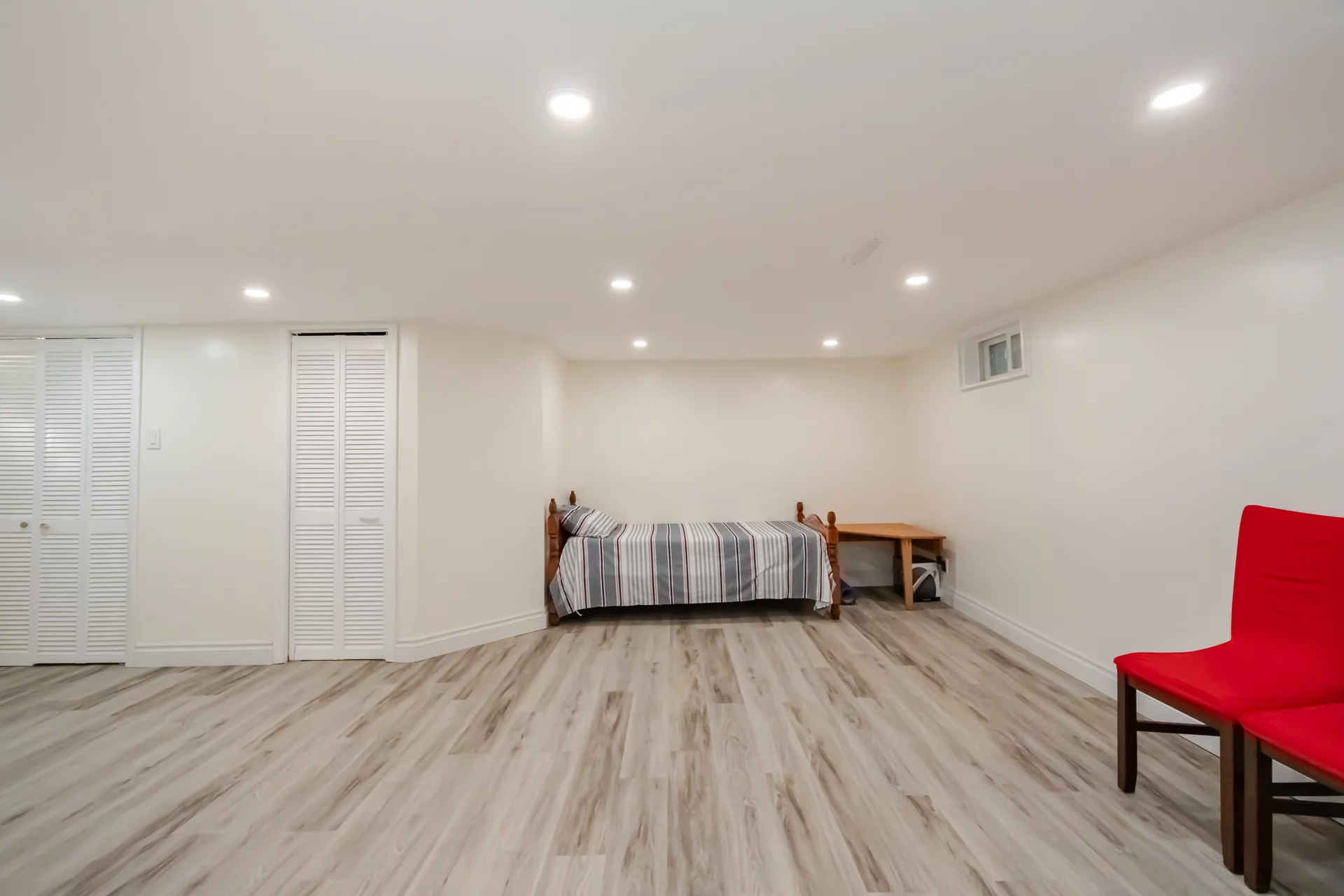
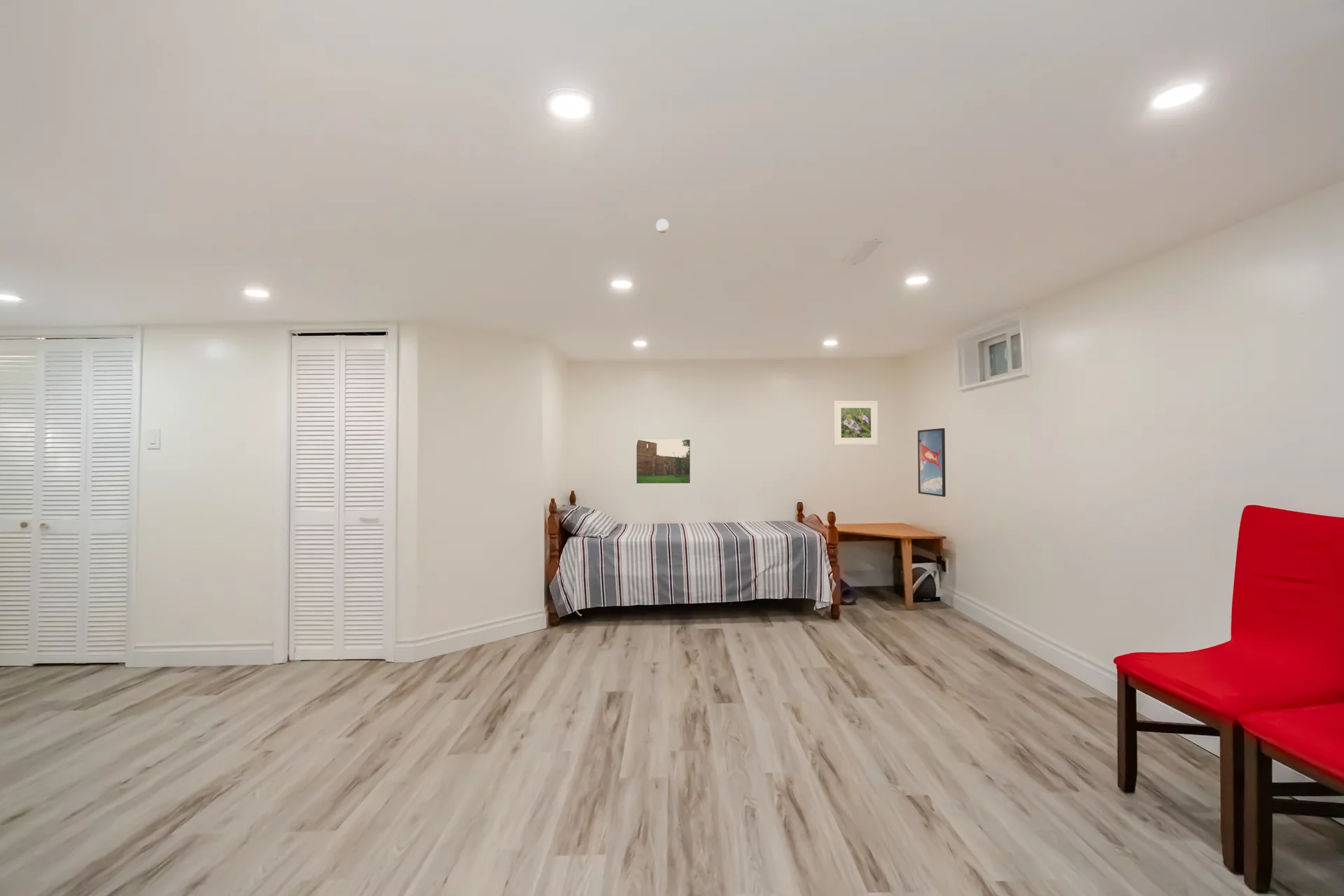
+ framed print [636,438,691,484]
+ eyeball [655,218,670,234]
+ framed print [917,428,946,498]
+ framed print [833,400,879,446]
